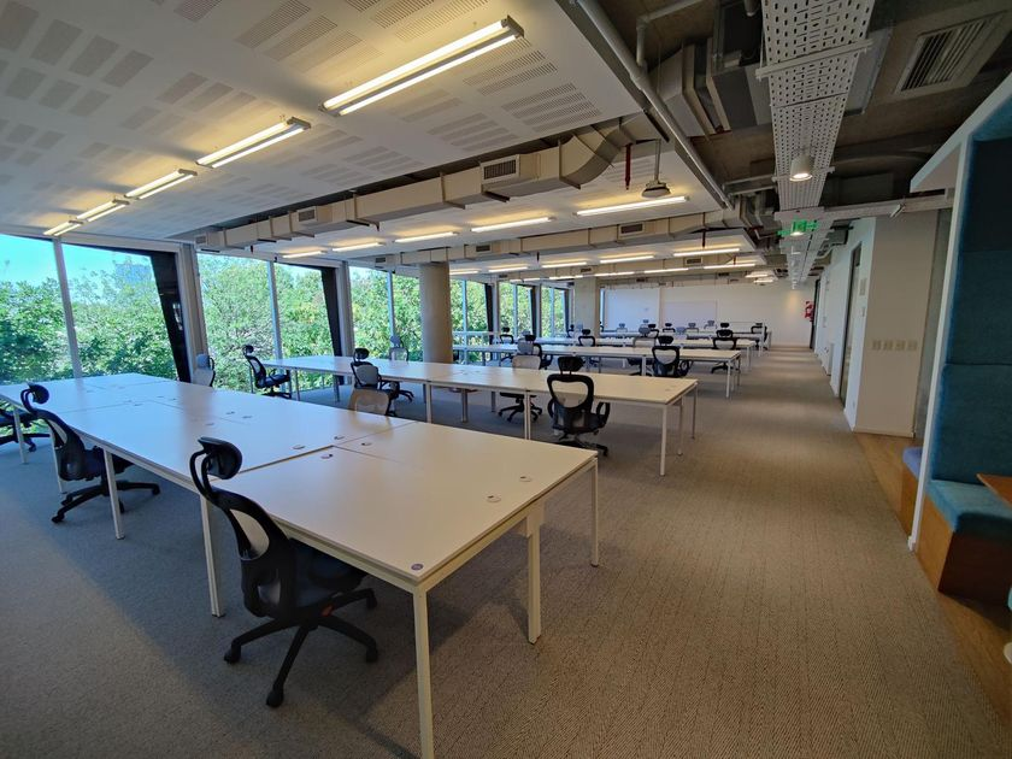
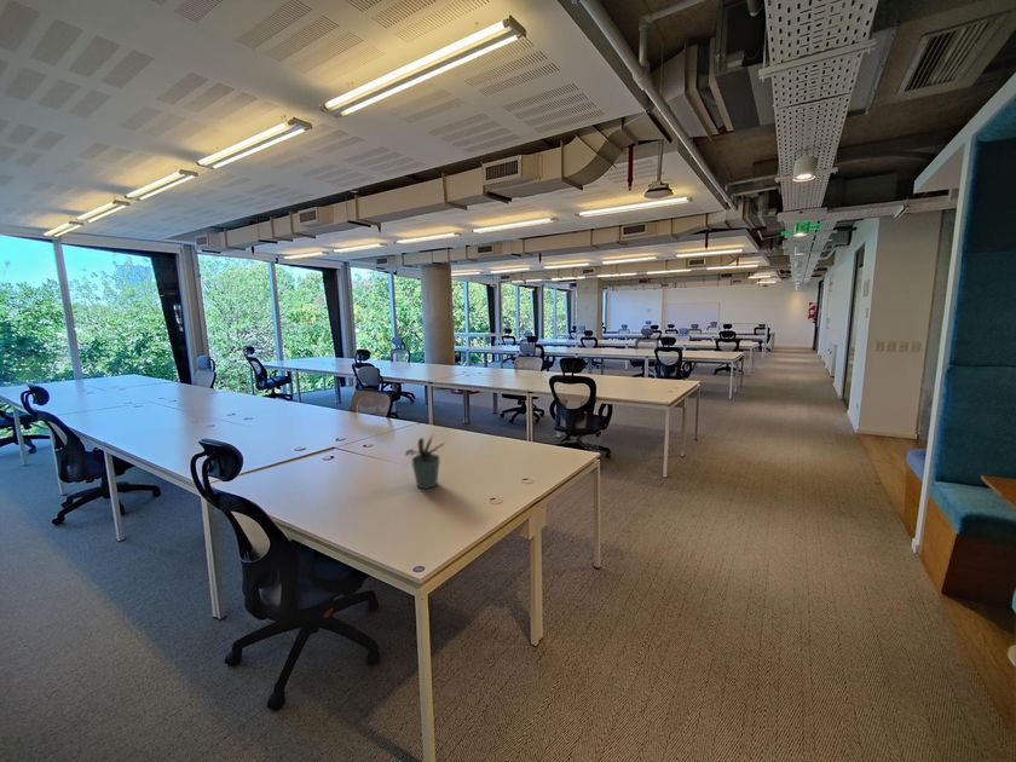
+ potted plant [404,433,446,490]
